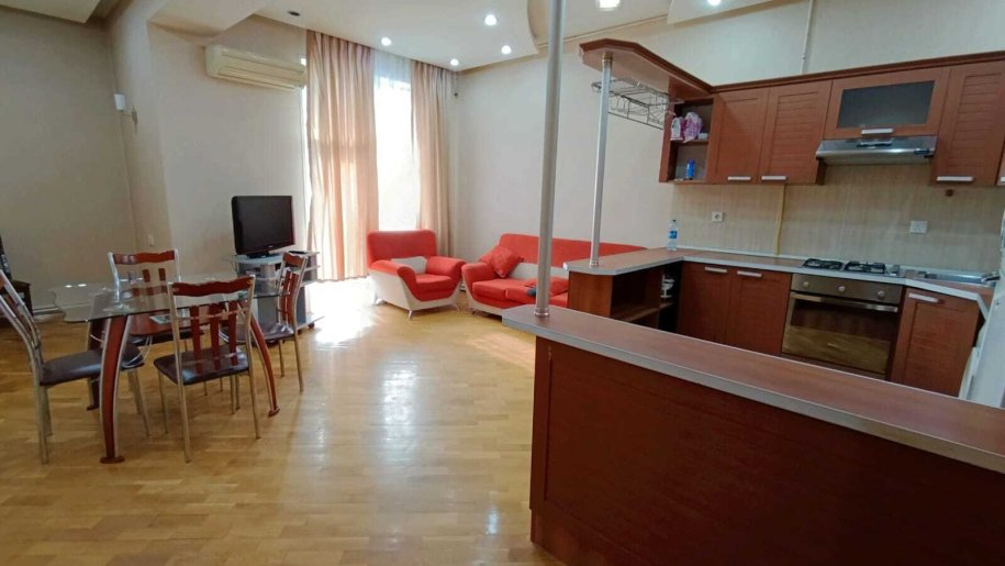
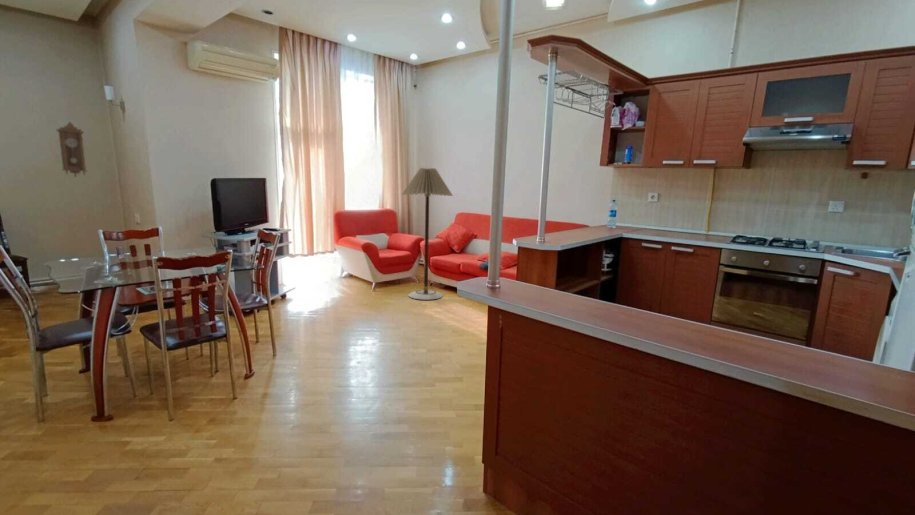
+ pendulum clock [56,121,89,178]
+ floor lamp [401,167,454,301]
